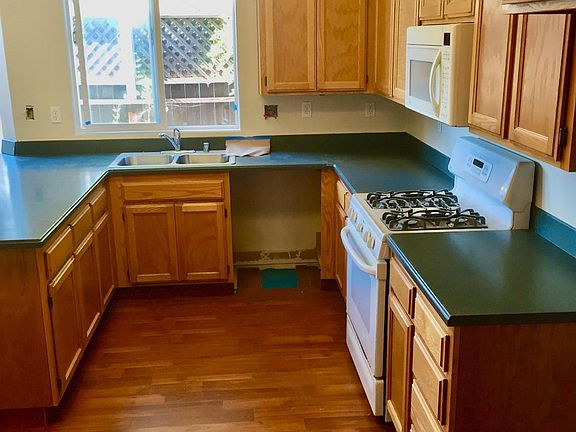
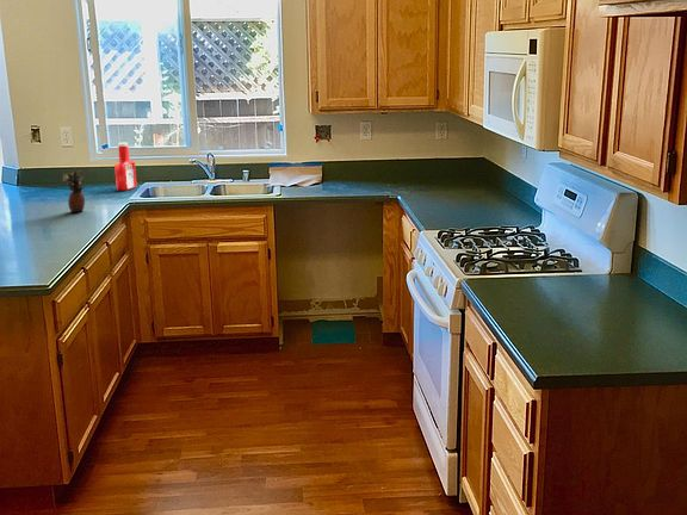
+ soap bottle [113,142,138,192]
+ fruit [61,168,86,213]
